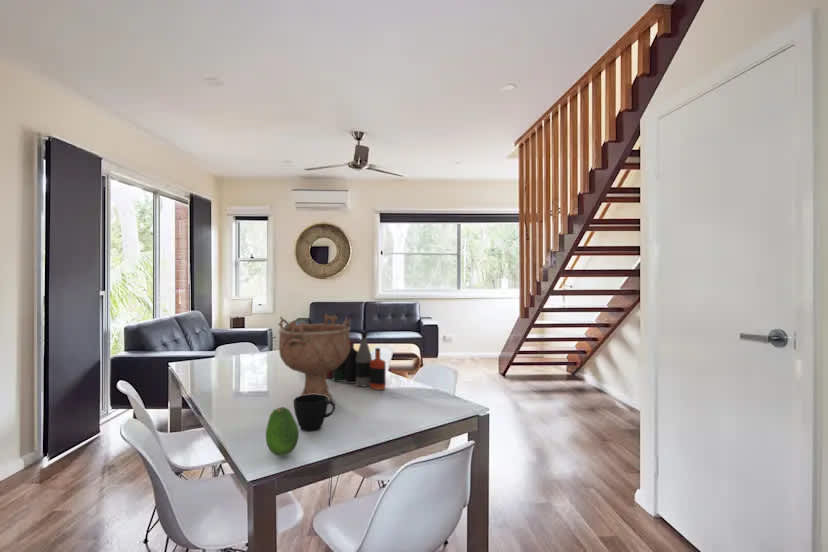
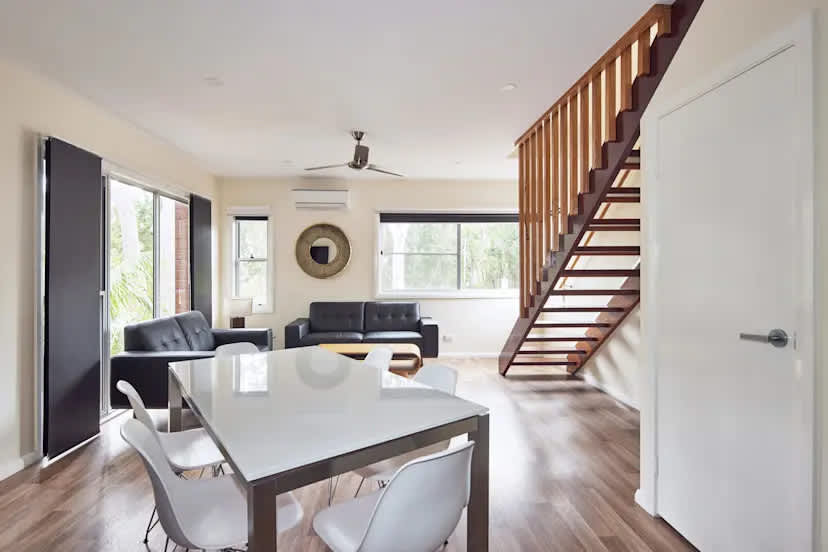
- cup [293,394,336,432]
- decorative bowl [277,313,351,401]
- fruit [265,406,300,457]
- bottle collection [326,322,387,391]
